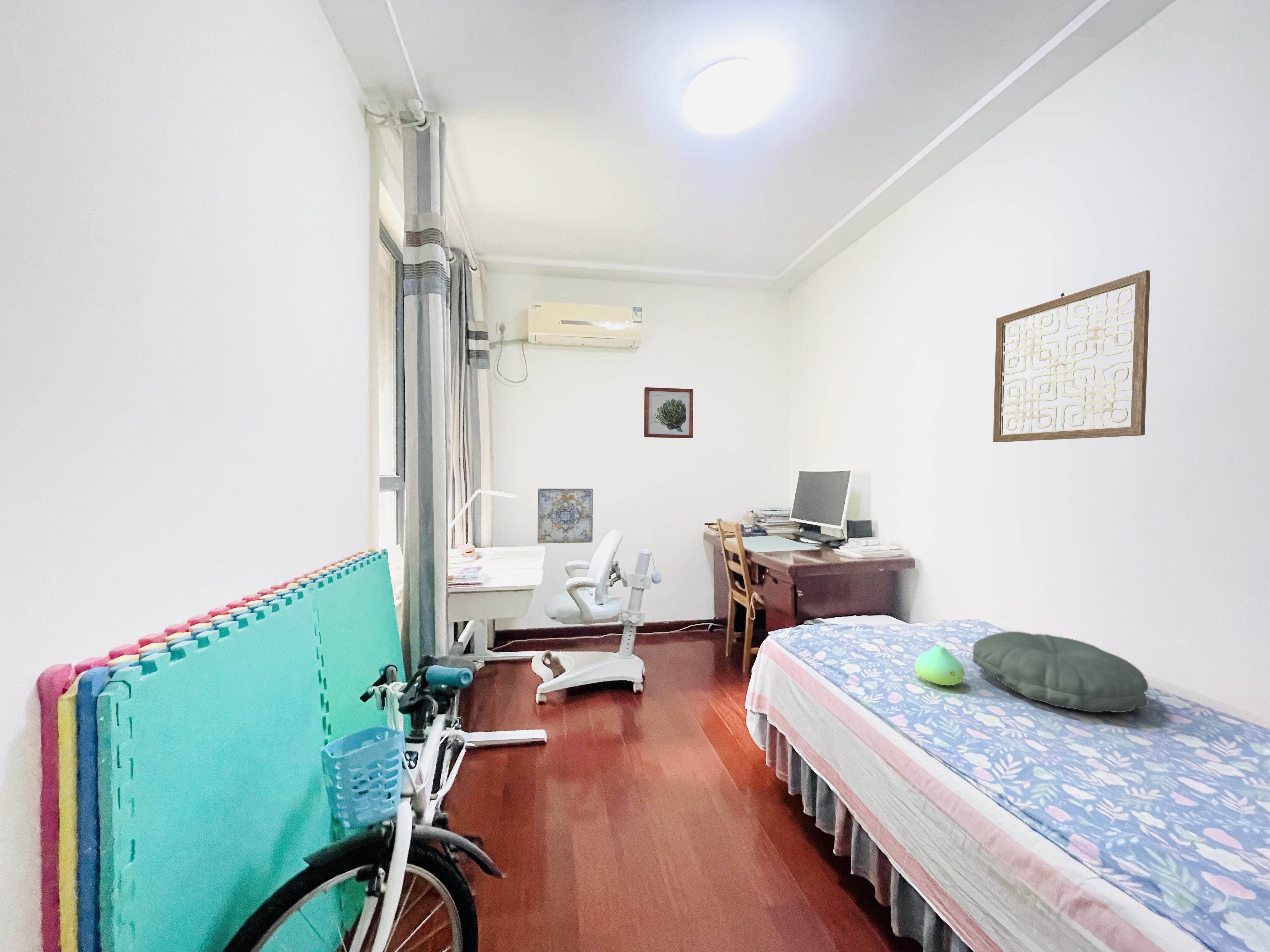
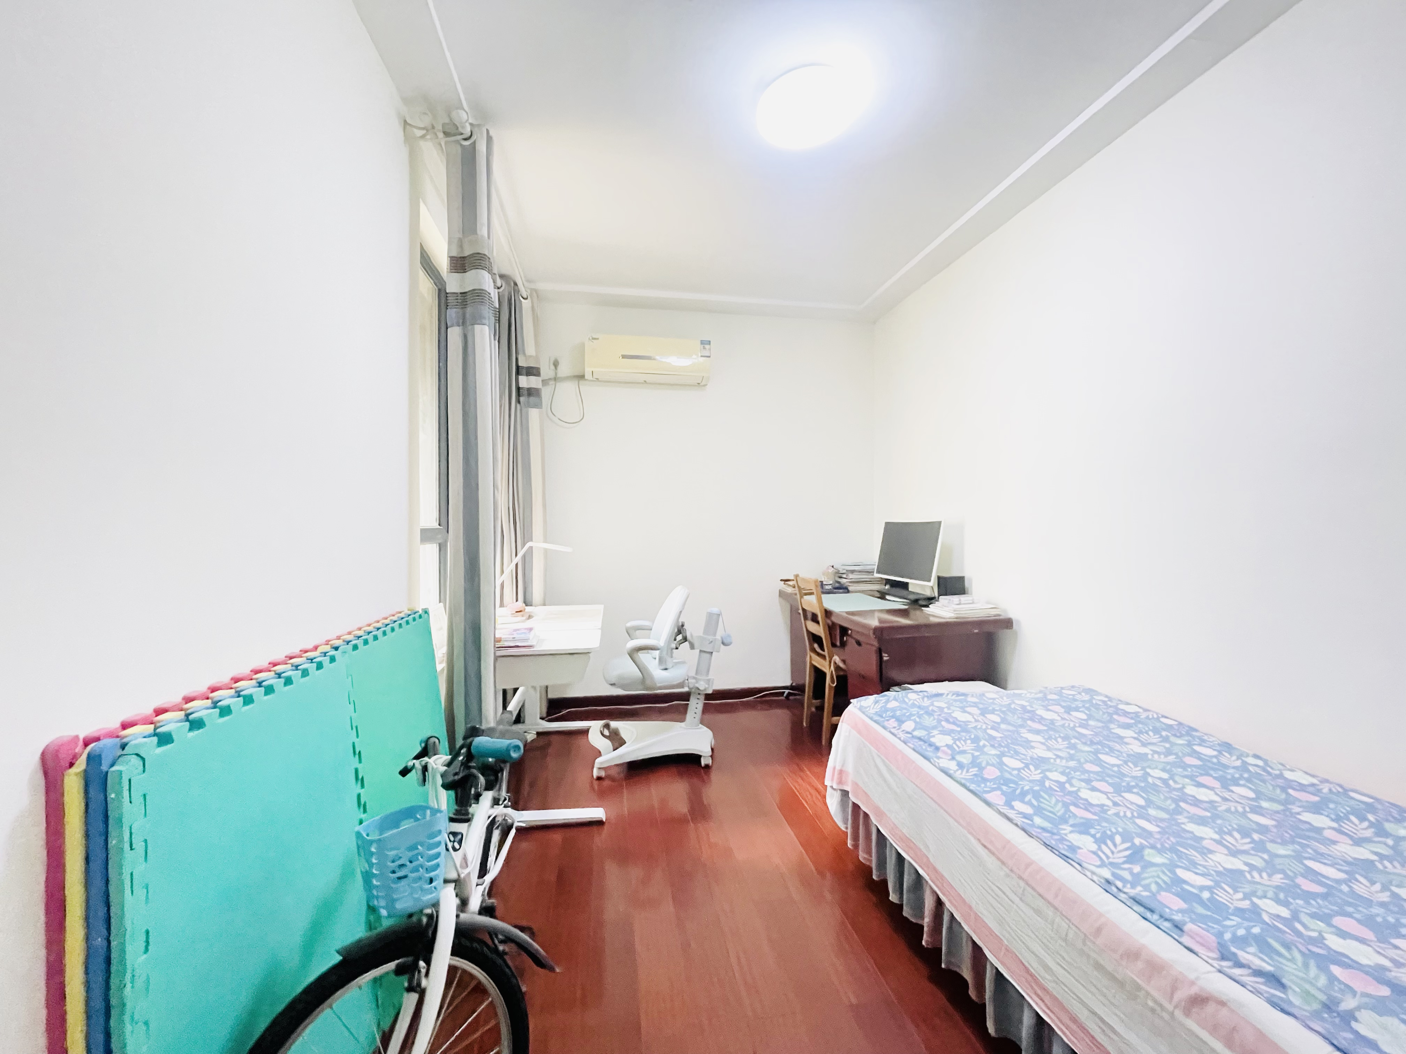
- wall art [644,387,694,439]
- wall art [993,270,1151,443]
- pillow [972,631,1149,713]
- plush toy [914,645,965,686]
- wall art [537,488,593,544]
